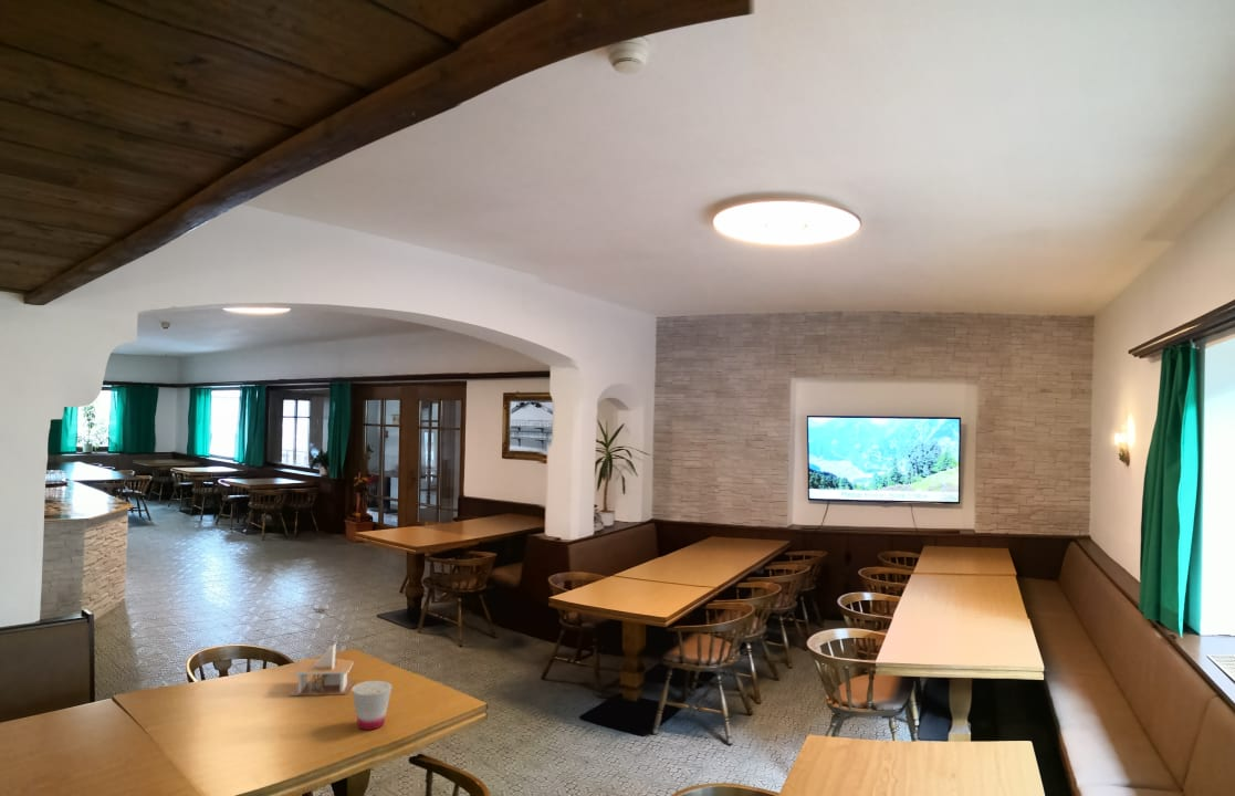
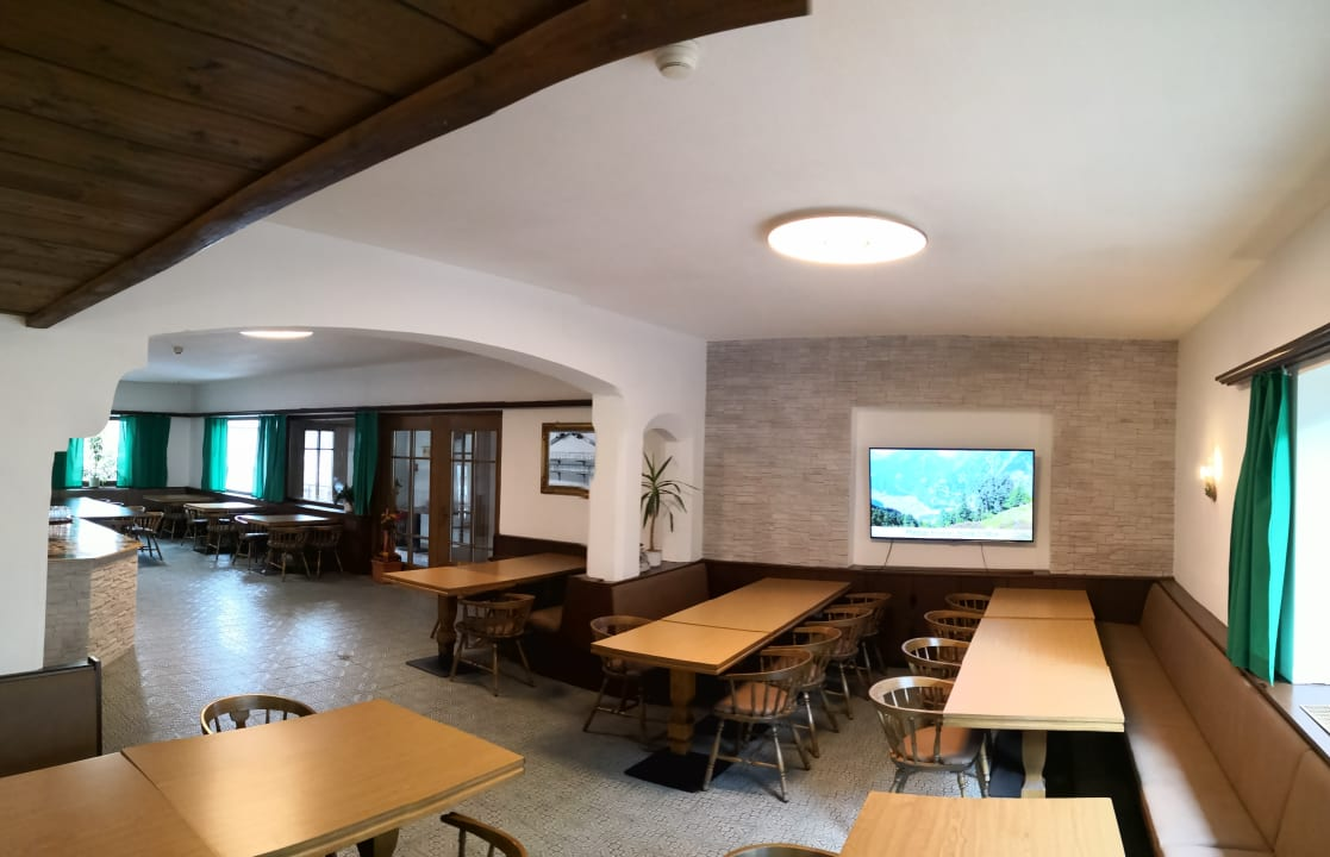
- cup [350,680,394,731]
- napkin holder [289,641,357,696]
